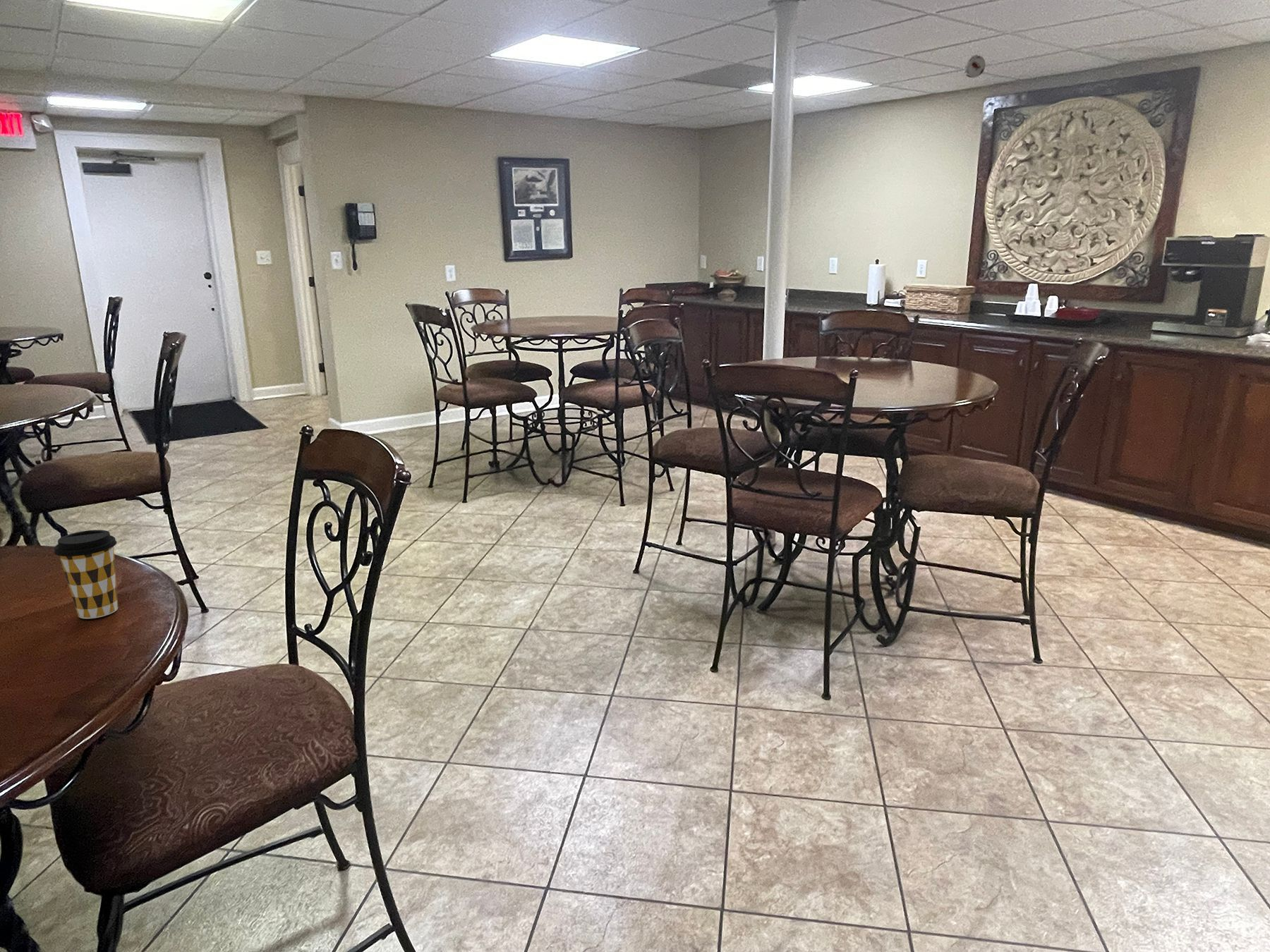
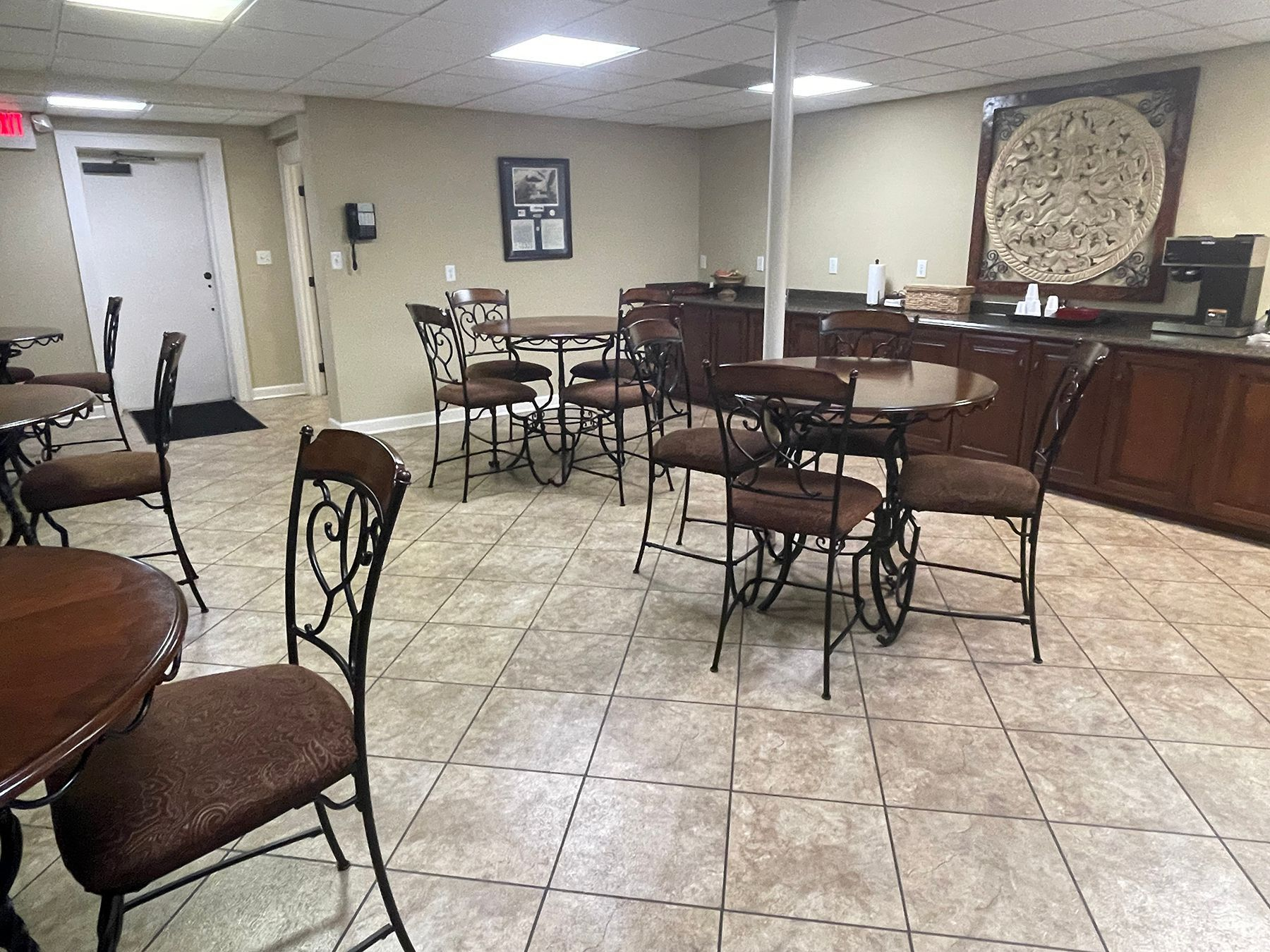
- smoke detector [963,54,986,78]
- coffee cup [54,529,119,619]
